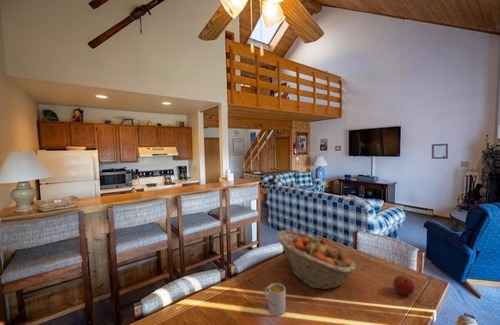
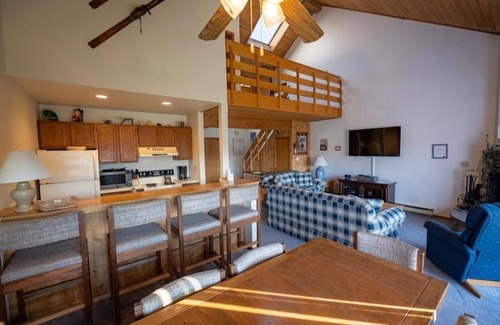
- mug [264,282,287,316]
- fruit basket [276,229,357,290]
- apple [392,275,416,296]
